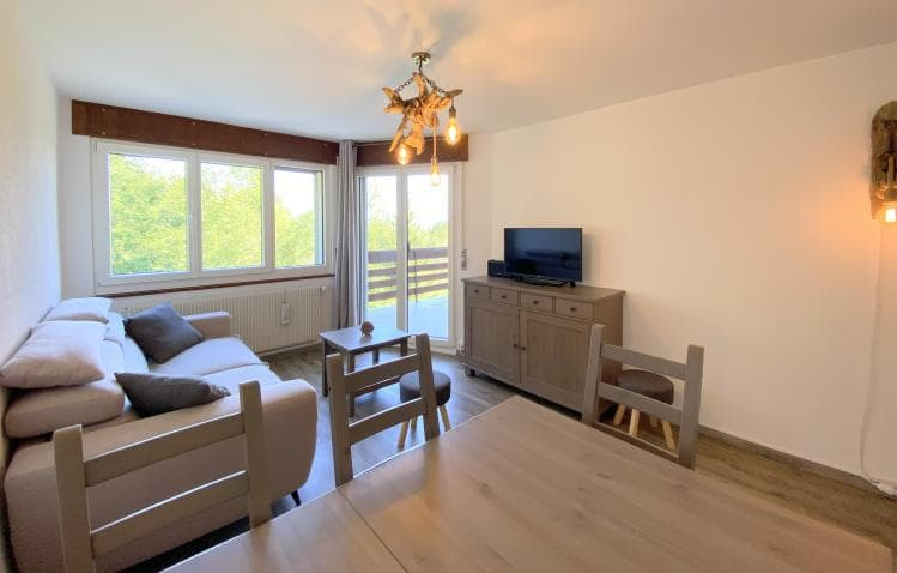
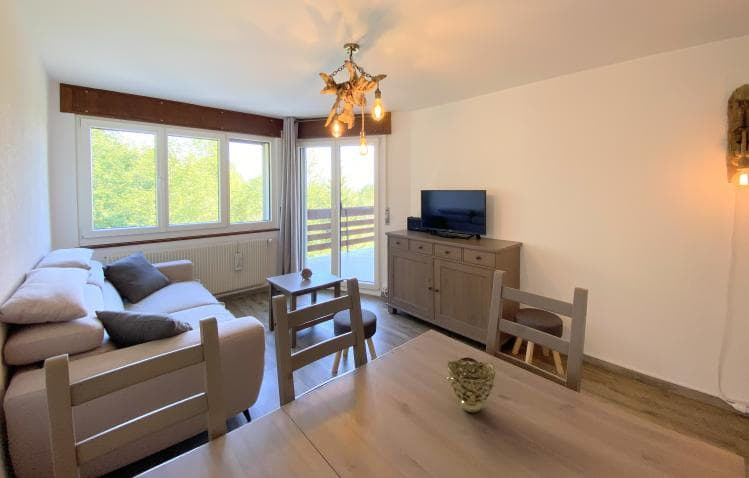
+ decorative bowl [446,356,497,413]
